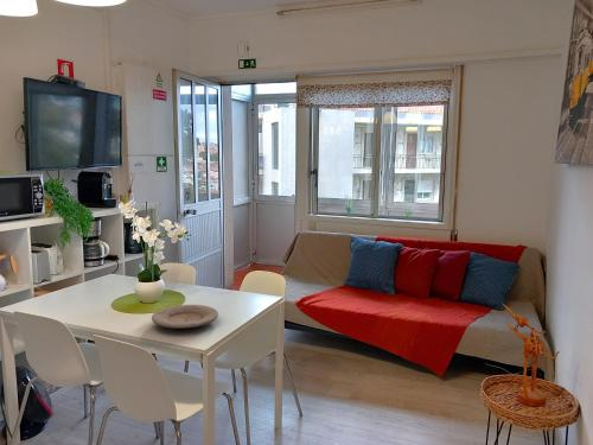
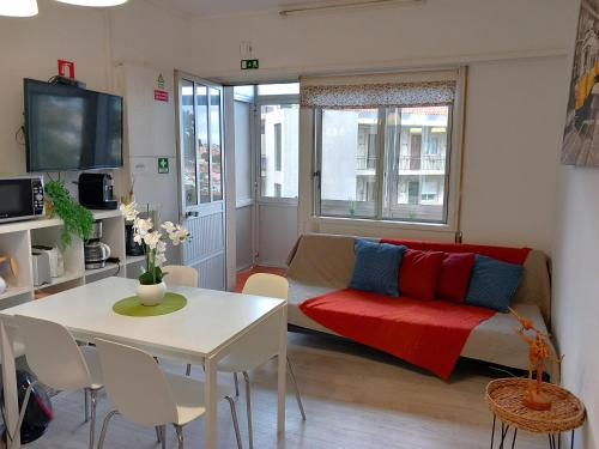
- plate [151,304,219,329]
